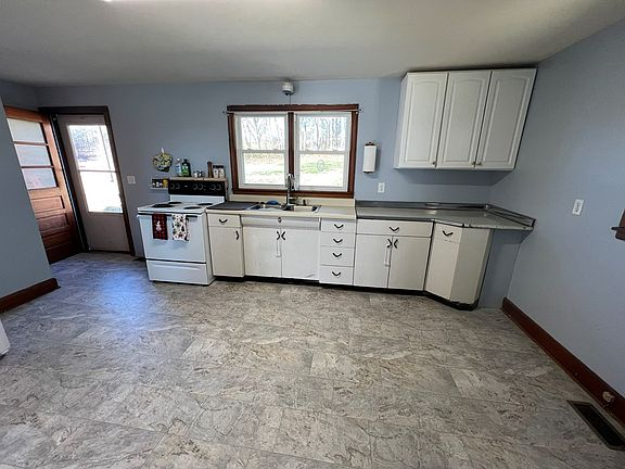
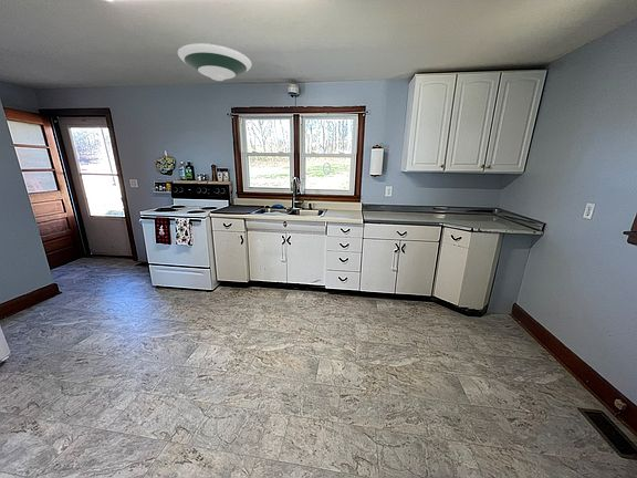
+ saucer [177,42,253,82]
